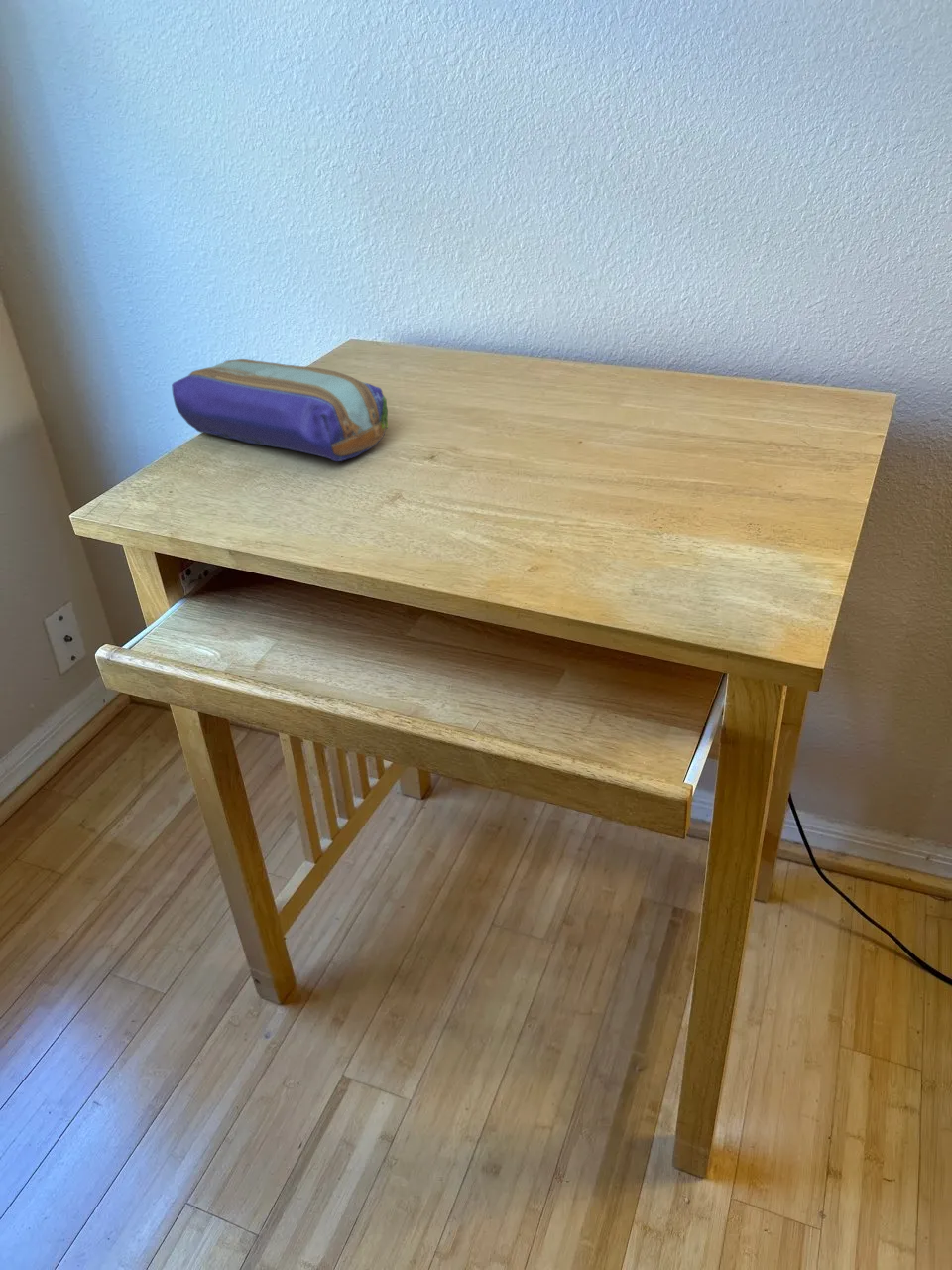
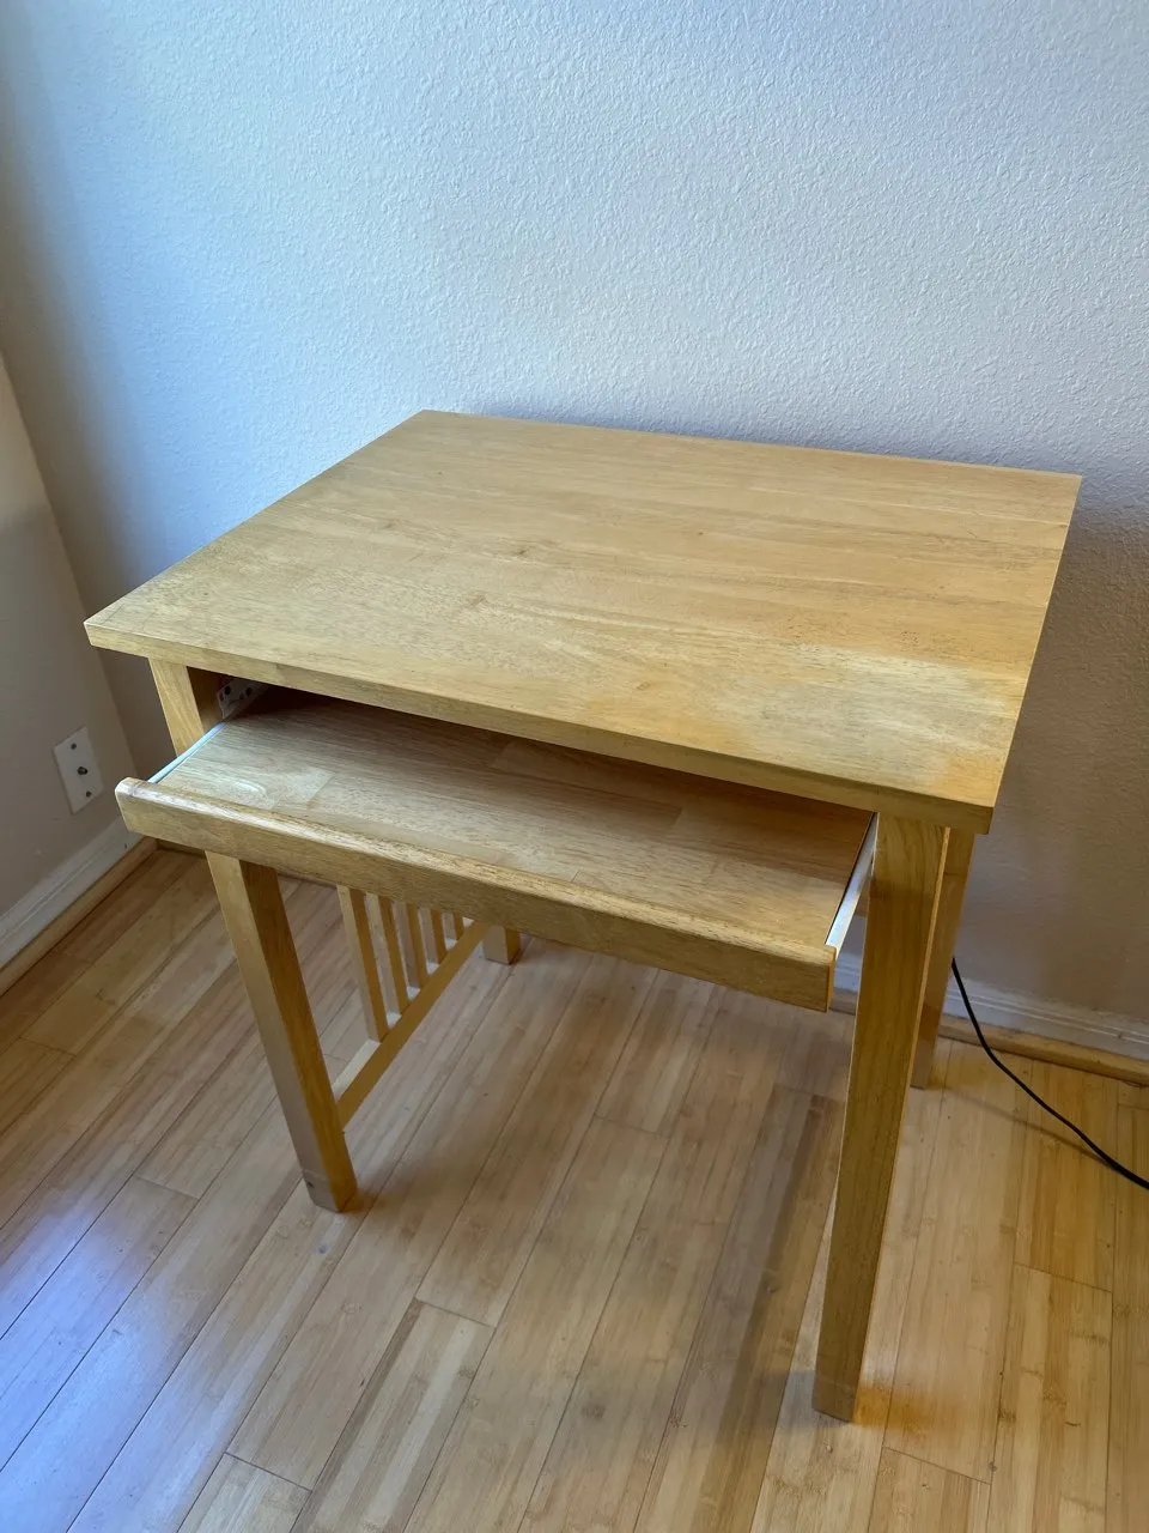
- pencil case [171,358,389,462]
